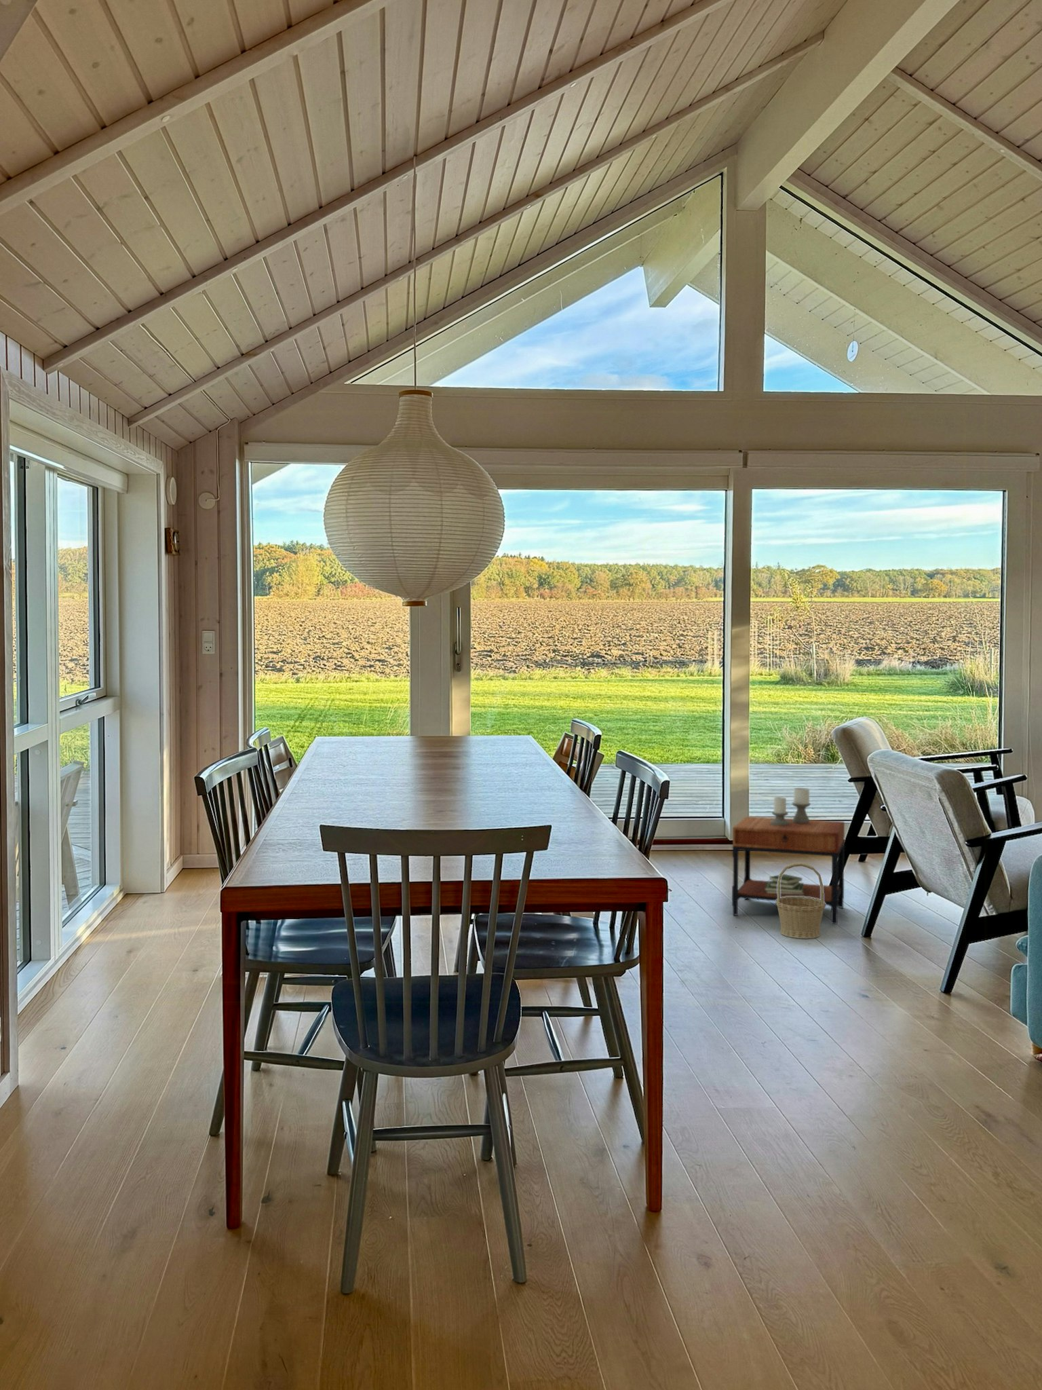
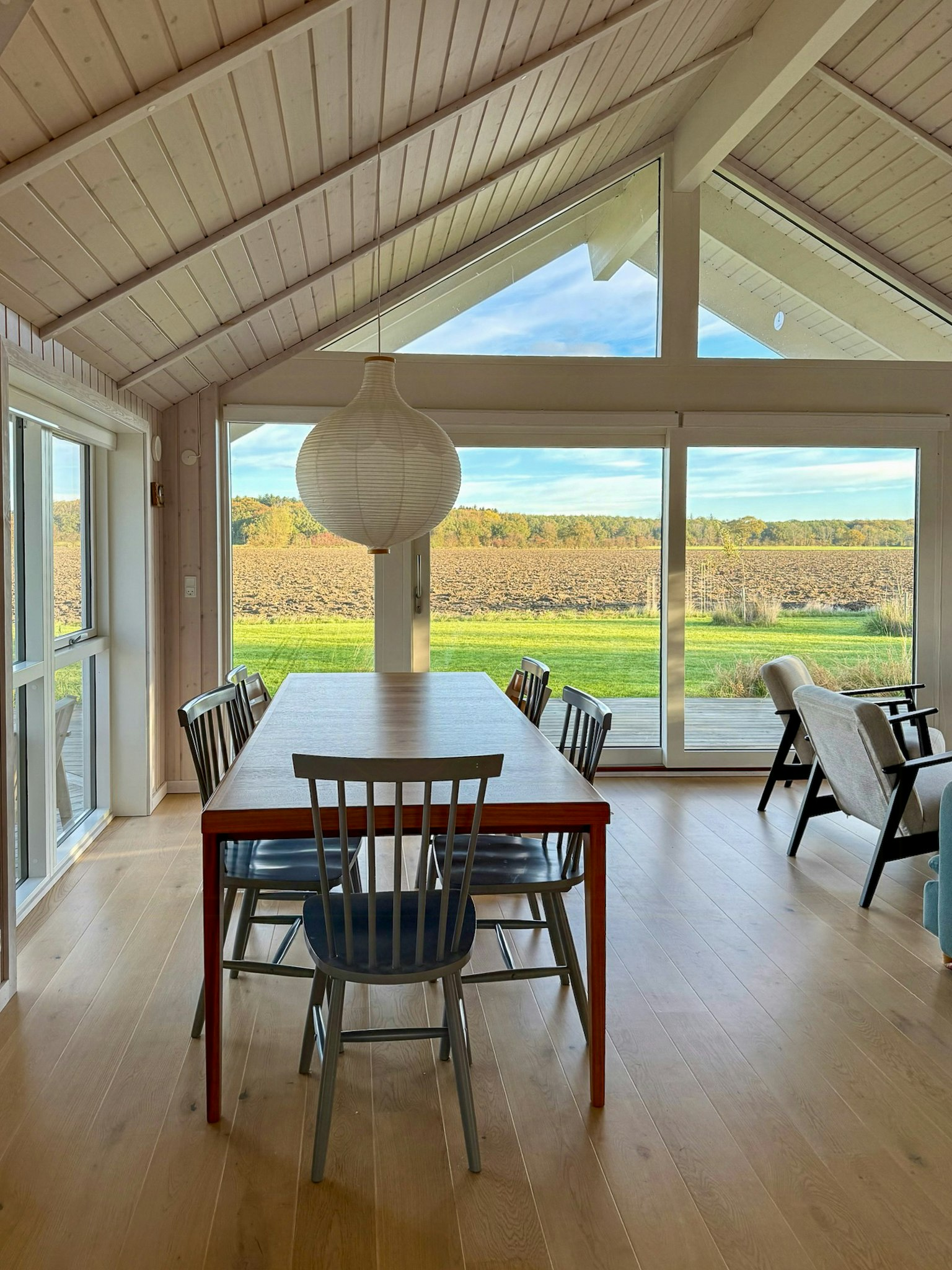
- basket [775,862,826,939]
- side table [731,787,845,925]
